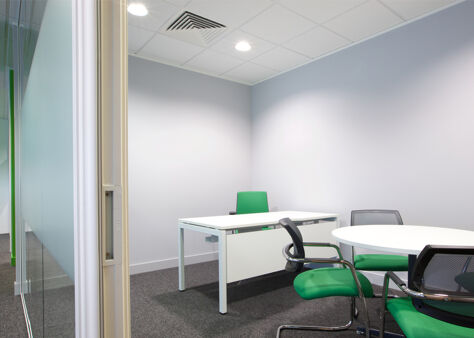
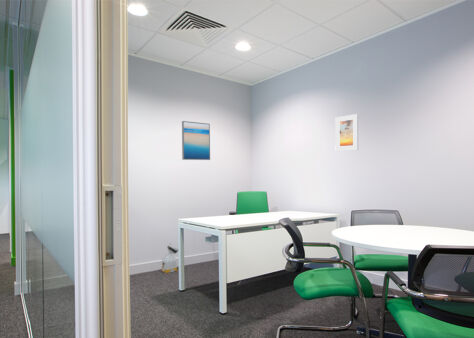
+ bag [161,242,179,274]
+ wall art [181,120,211,161]
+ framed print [334,113,359,152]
